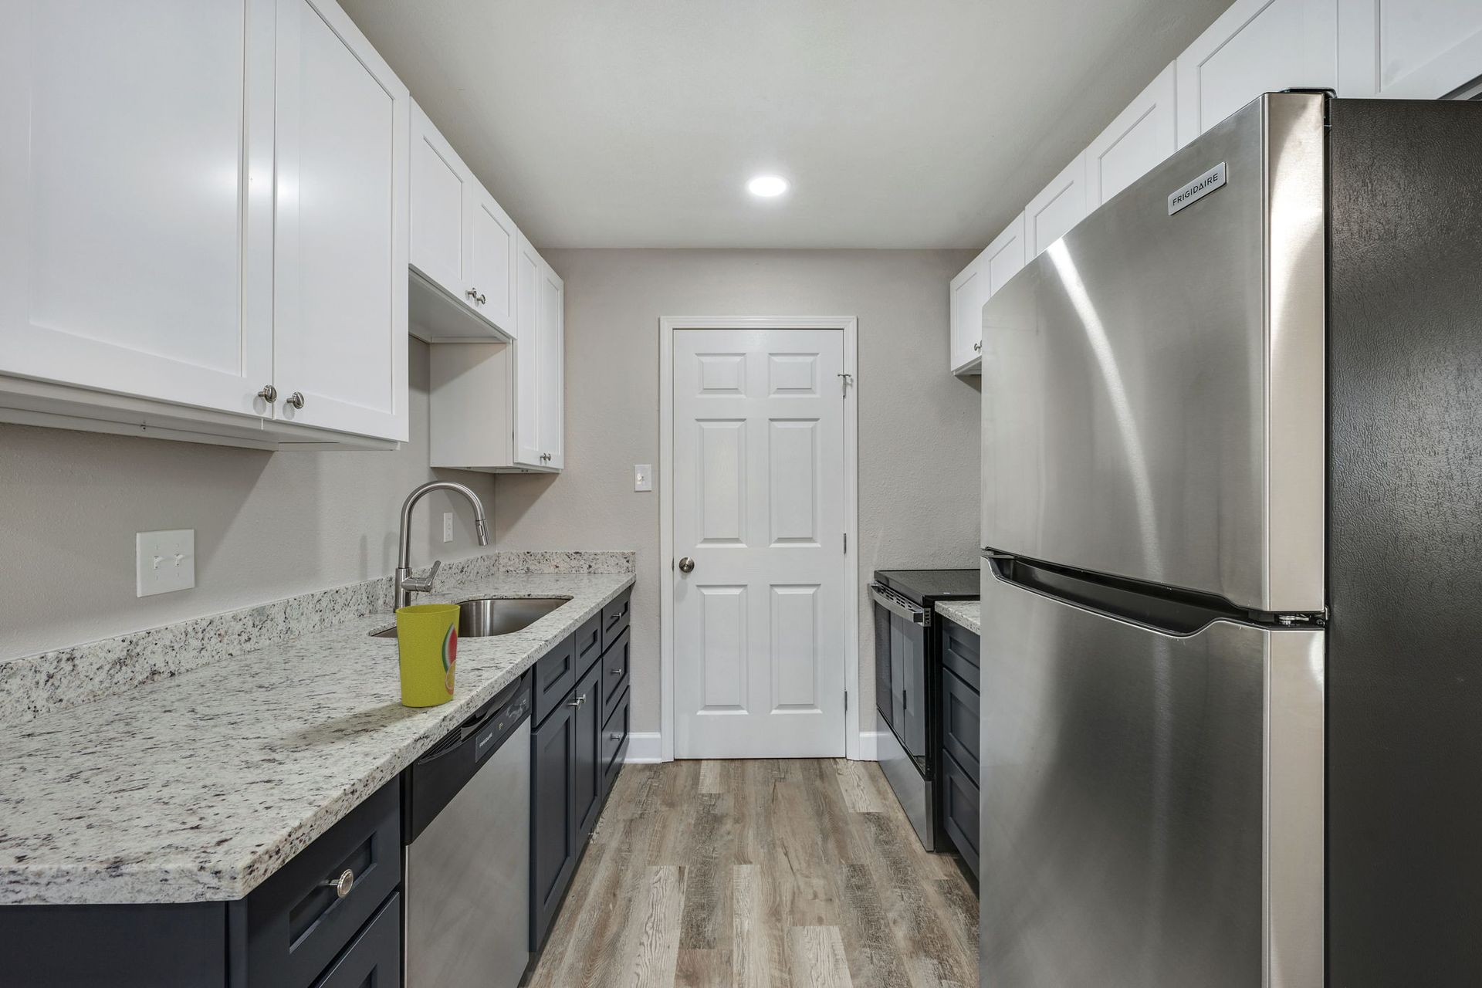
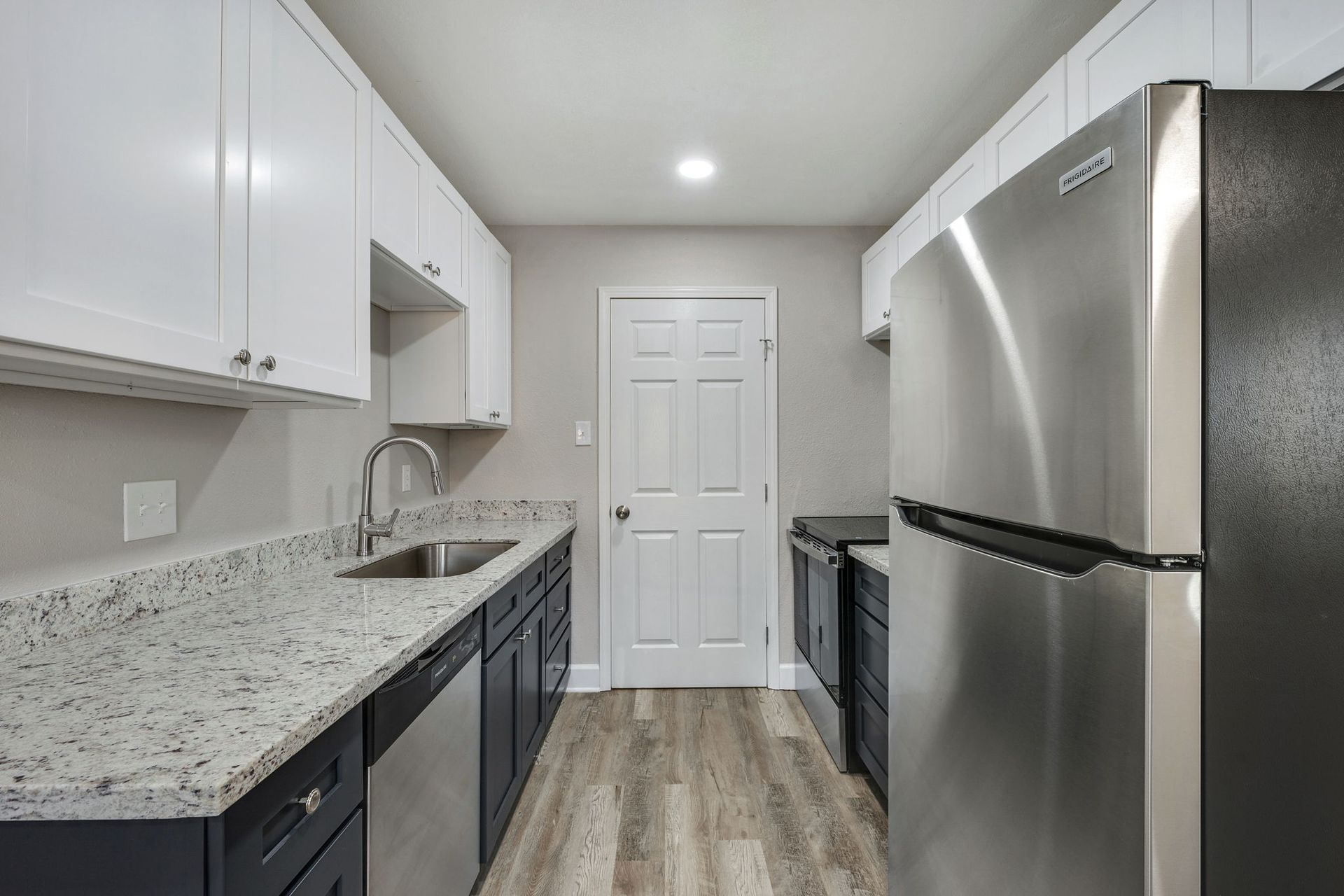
- cup [395,603,461,708]
